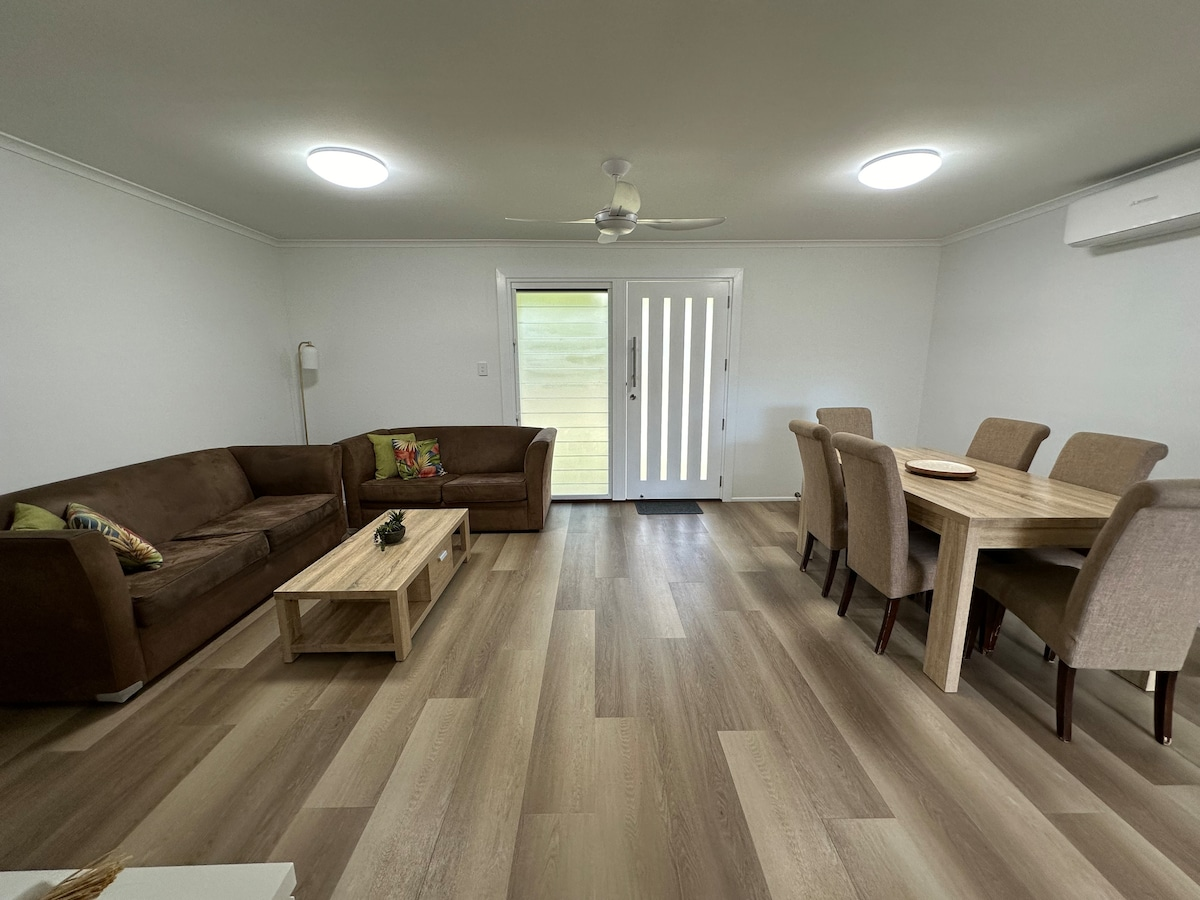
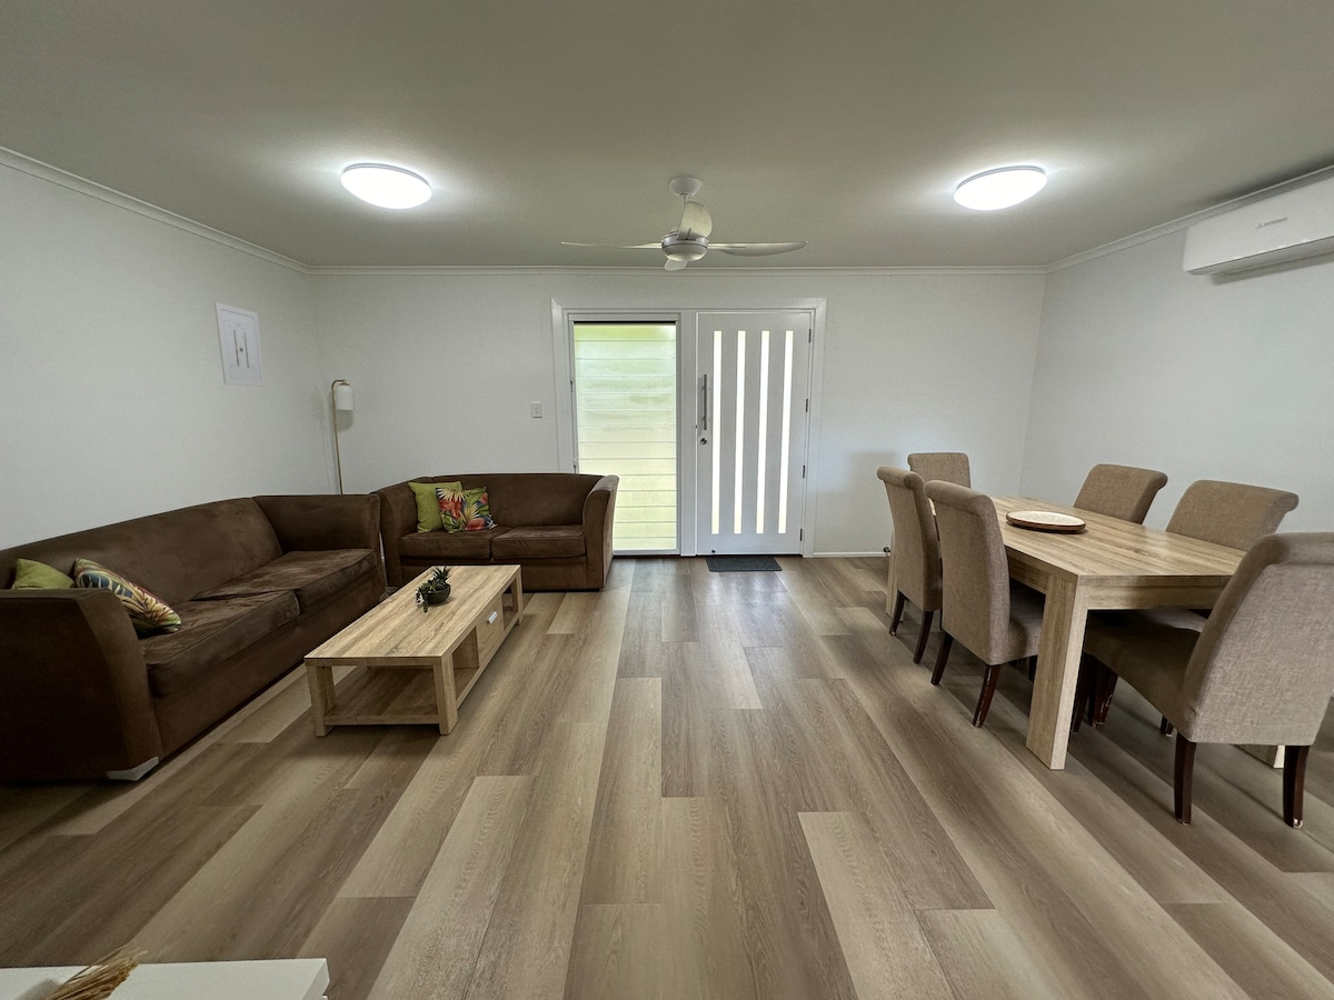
+ wall art [213,301,267,388]
